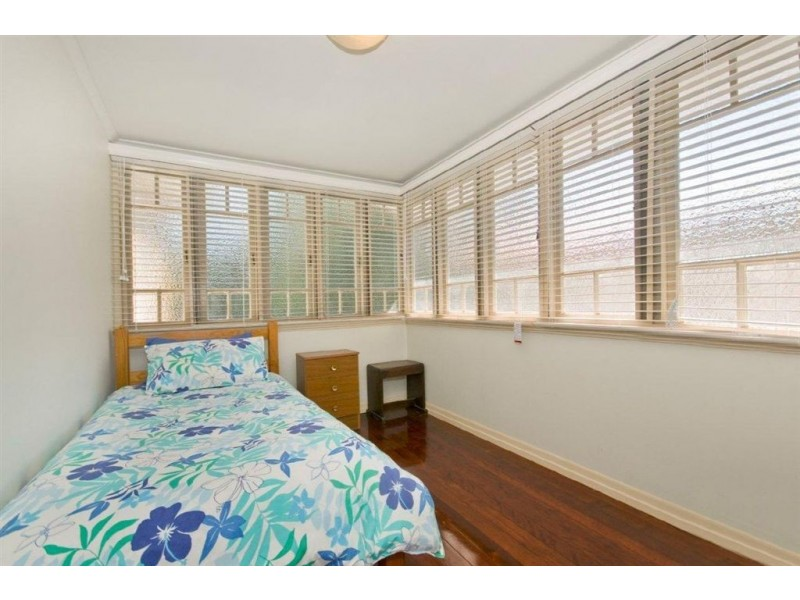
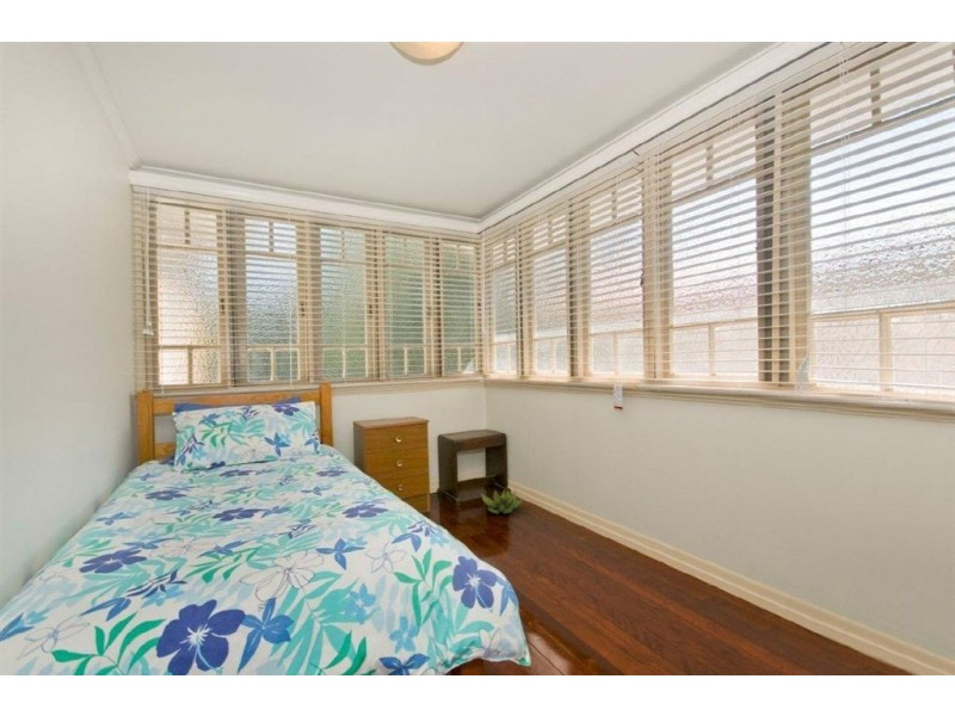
+ decorative plant [480,488,524,516]
